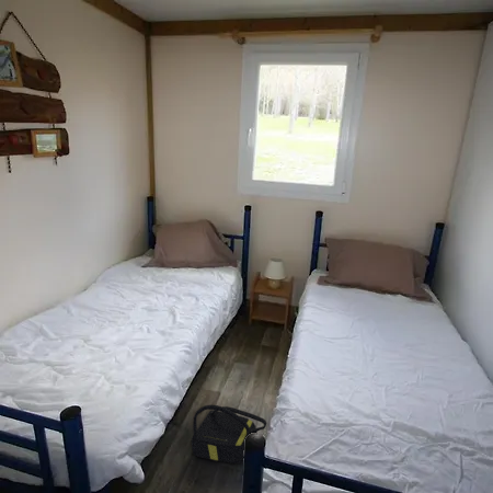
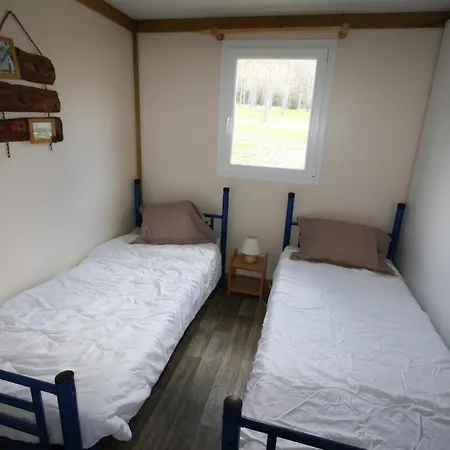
- backpack [191,403,267,465]
